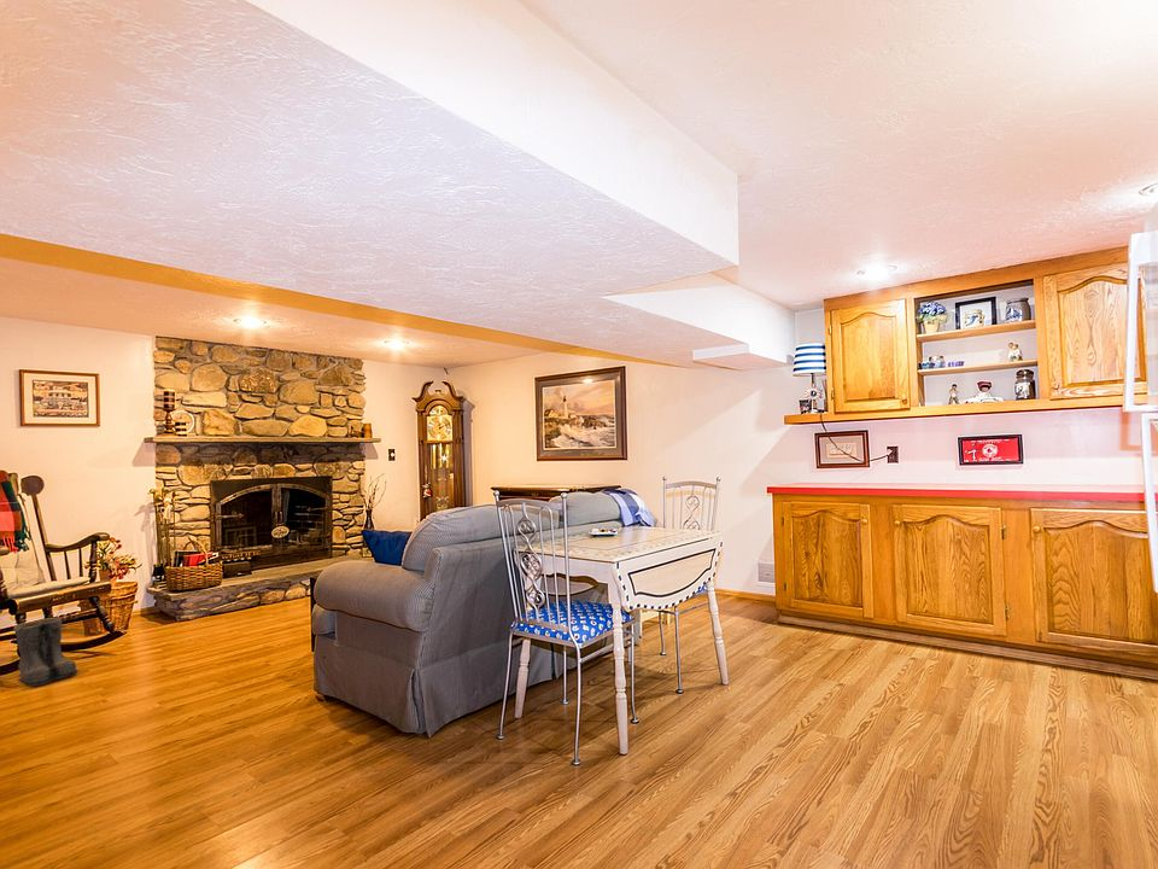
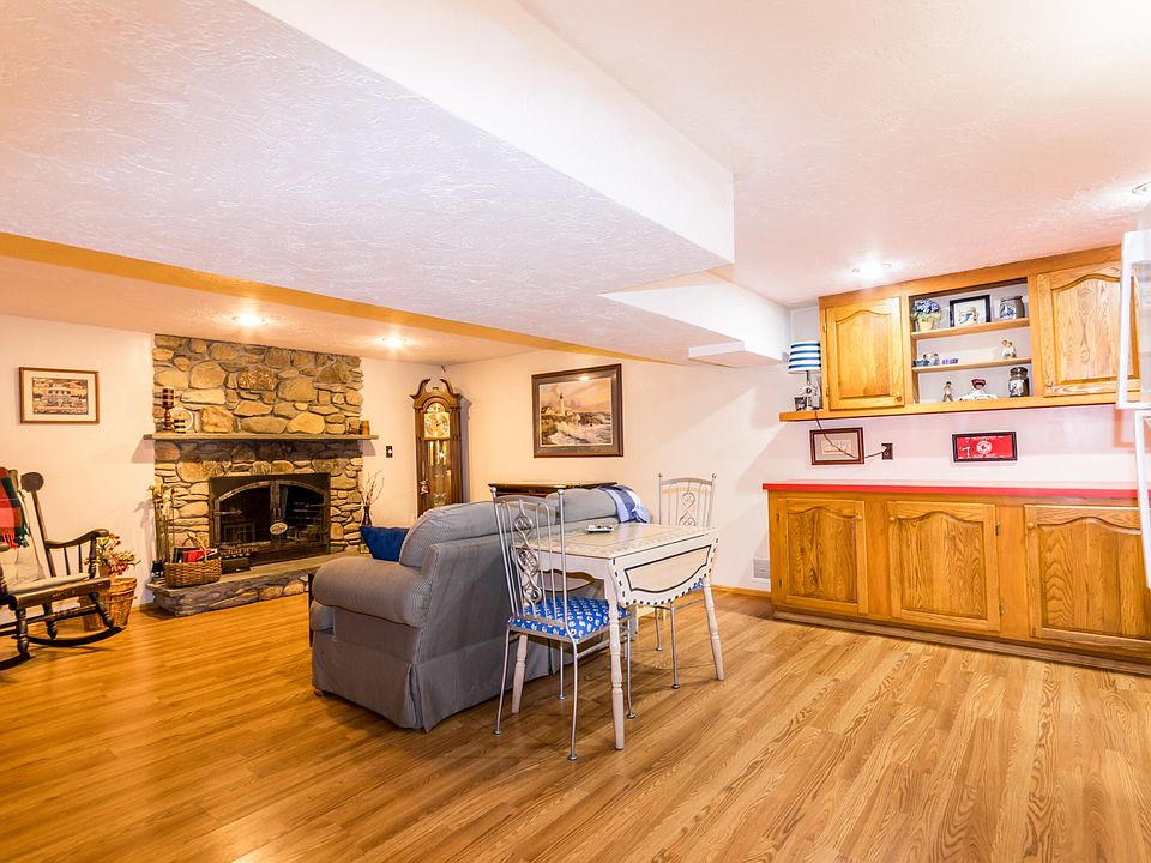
- boots [12,617,82,688]
